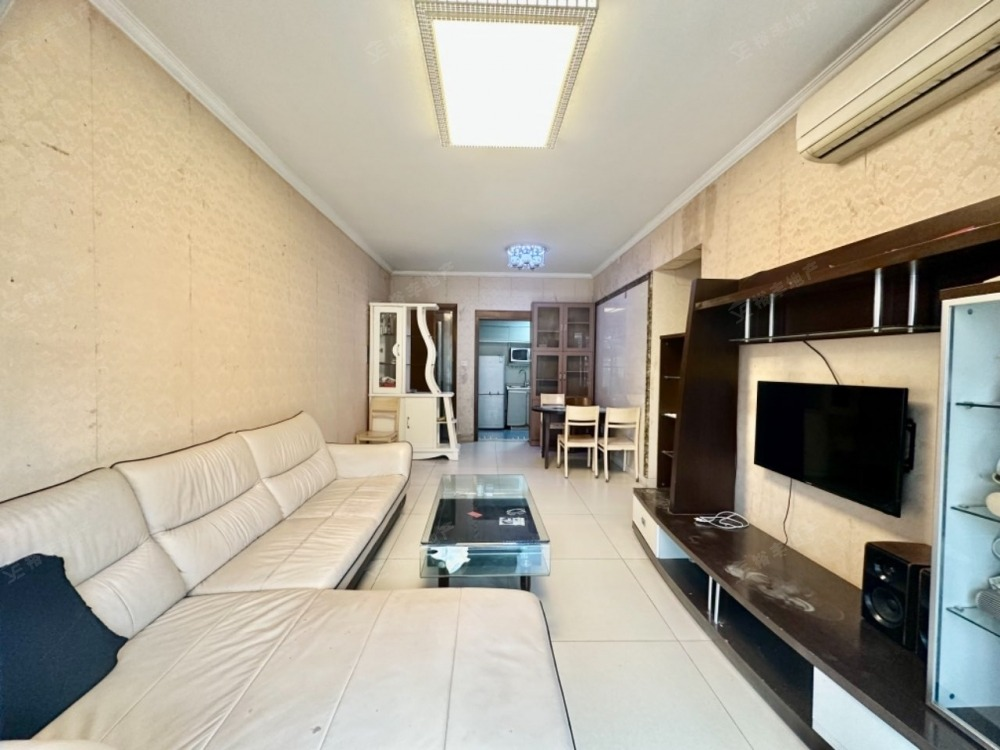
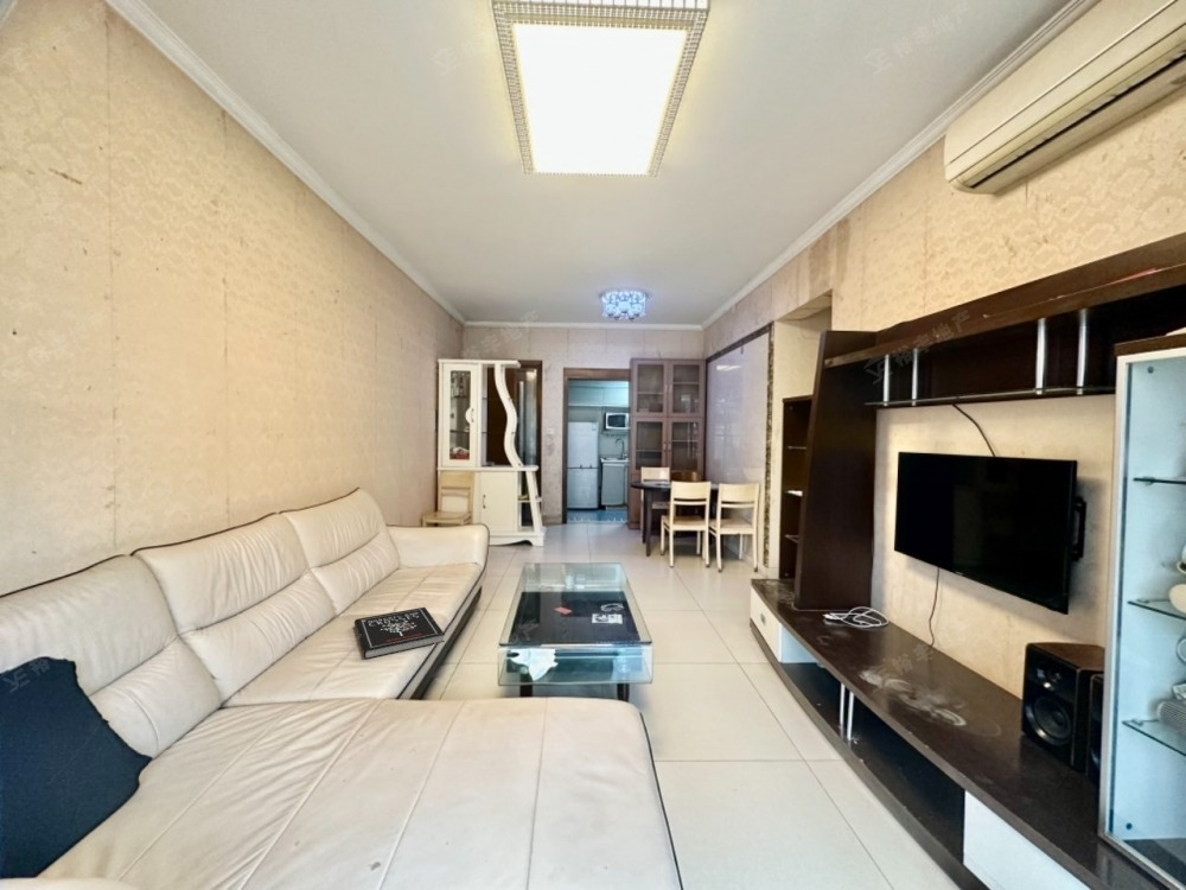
+ book [353,606,446,660]
